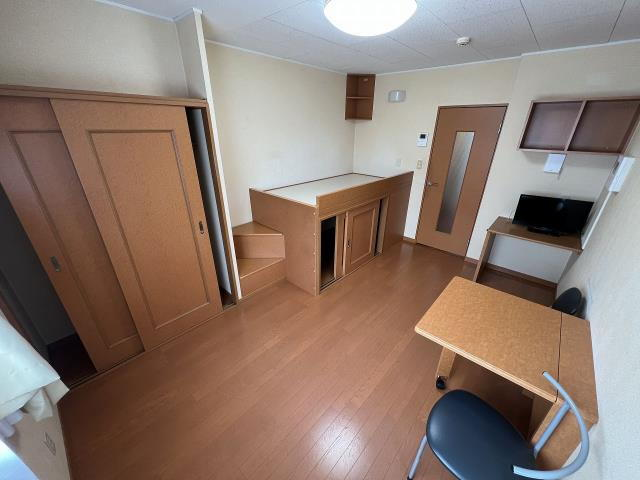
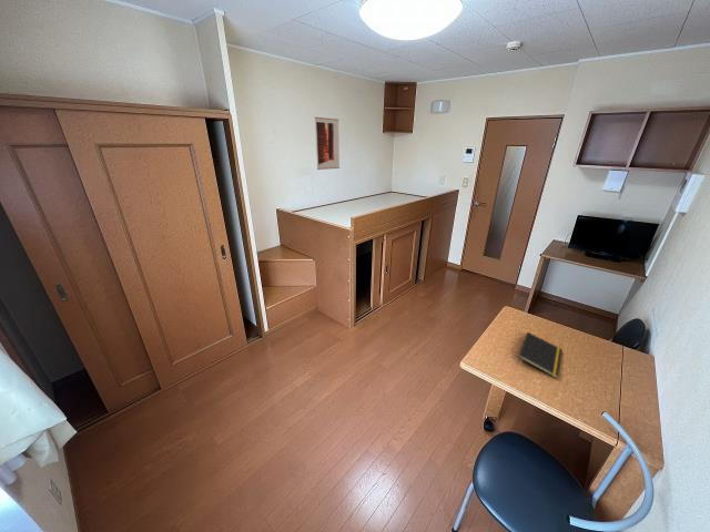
+ wall art [314,116,341,171]
+ notepad [516,331,564,379]
